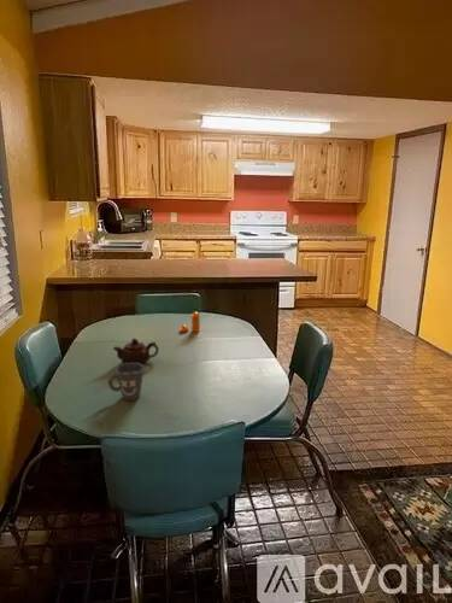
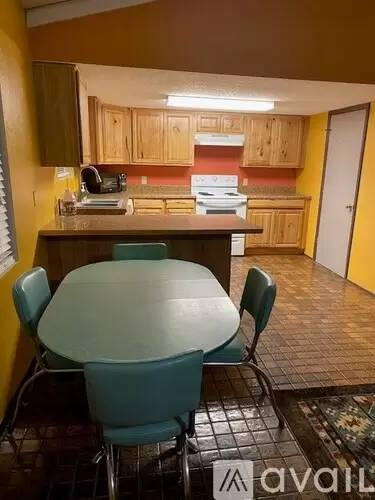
- pepper shaker [178,311,201,333]
- teapot [112,338,159,365]
- mug [107,363,145,402]
